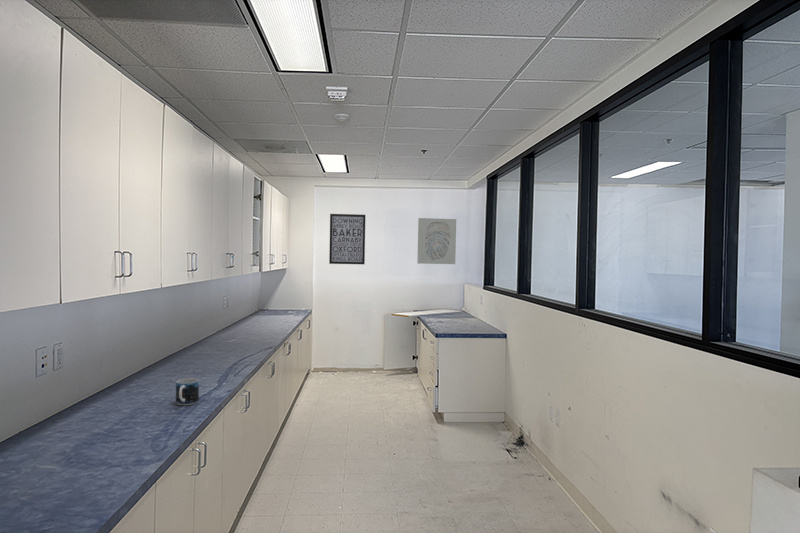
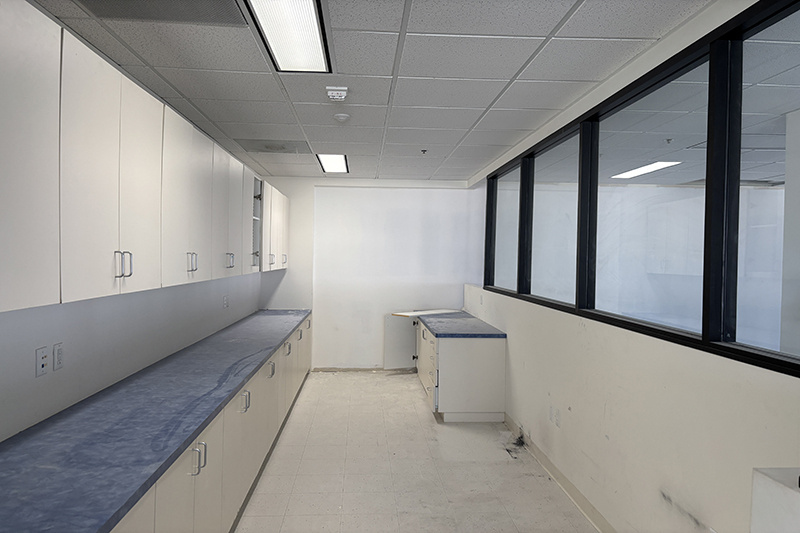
- wall art [328,213,366,265]
- mug [175,377,200,406]
- wall art [416,217,457,265]
